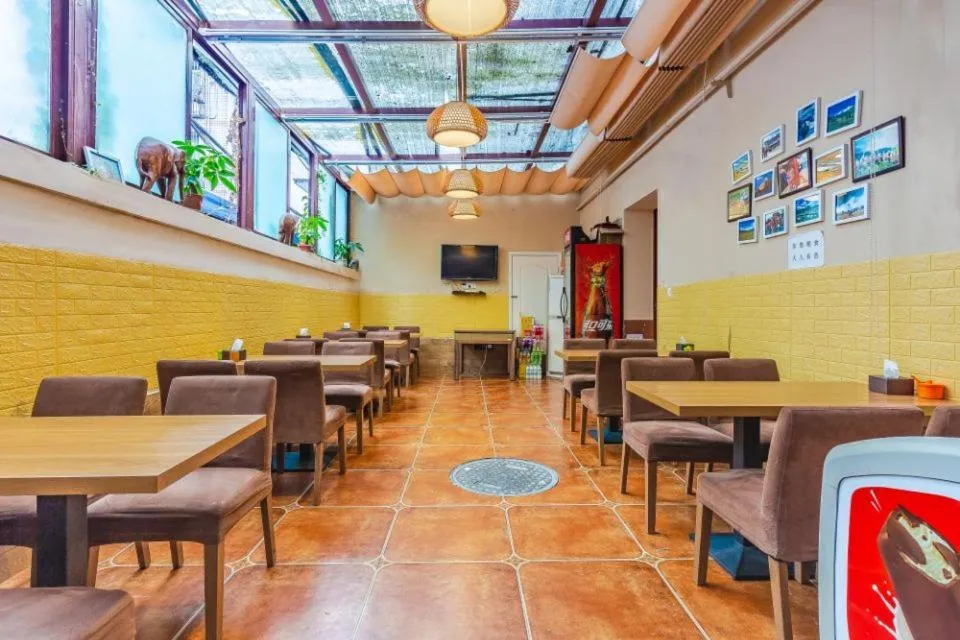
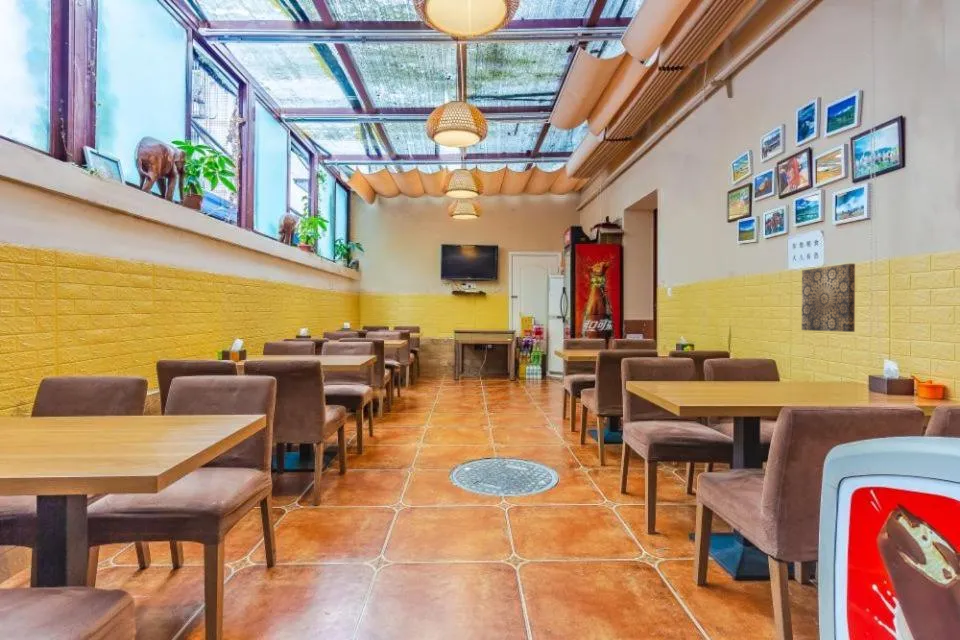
+ wall art [801,263,856,333]
